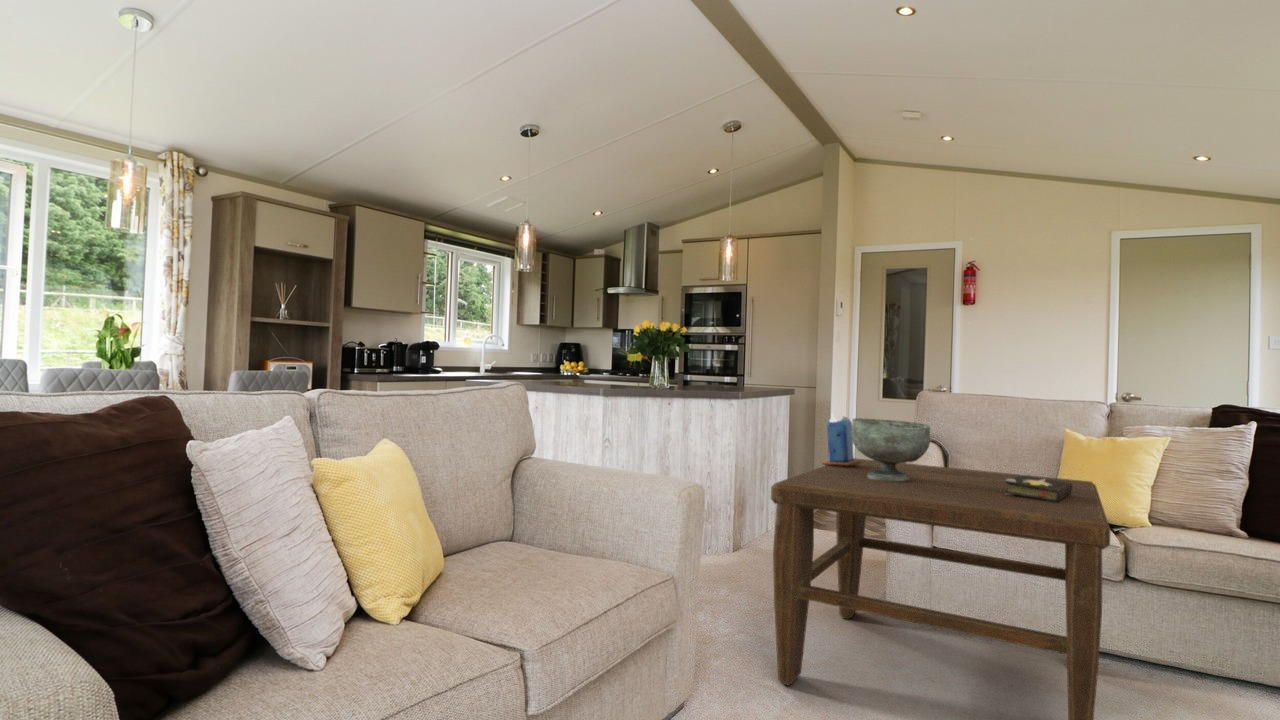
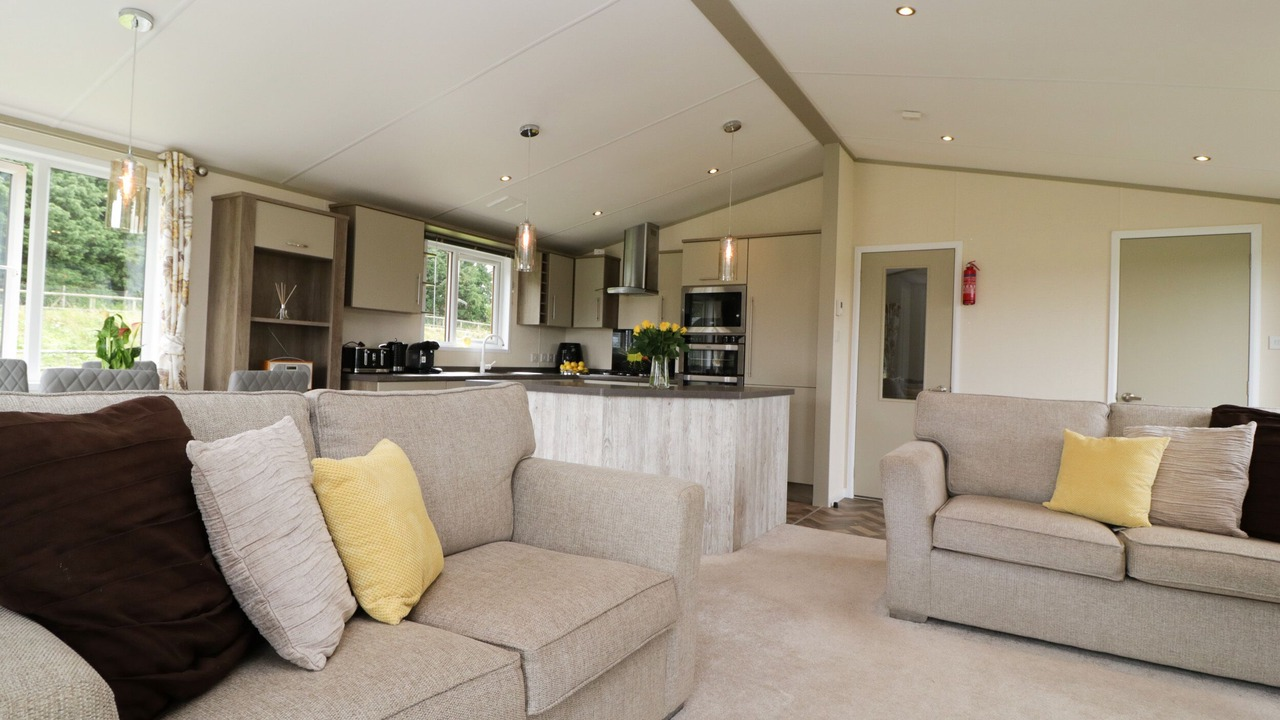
- decorative bowl [851,417,932,481]
- candle [821,412,861,466]
- coffee table [770,457,1111,720]
- hardback book [1005,473,1072,503]
